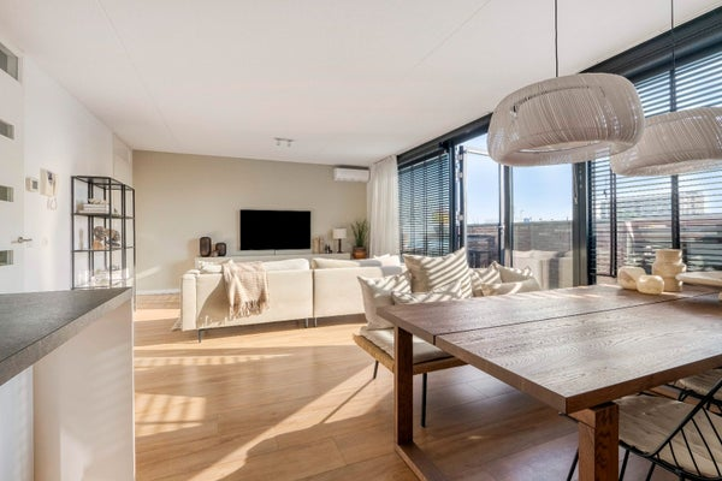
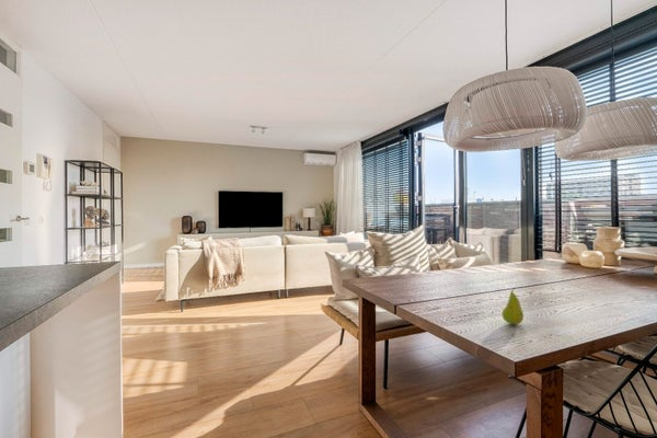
+ fruit [502,287,525,325]
